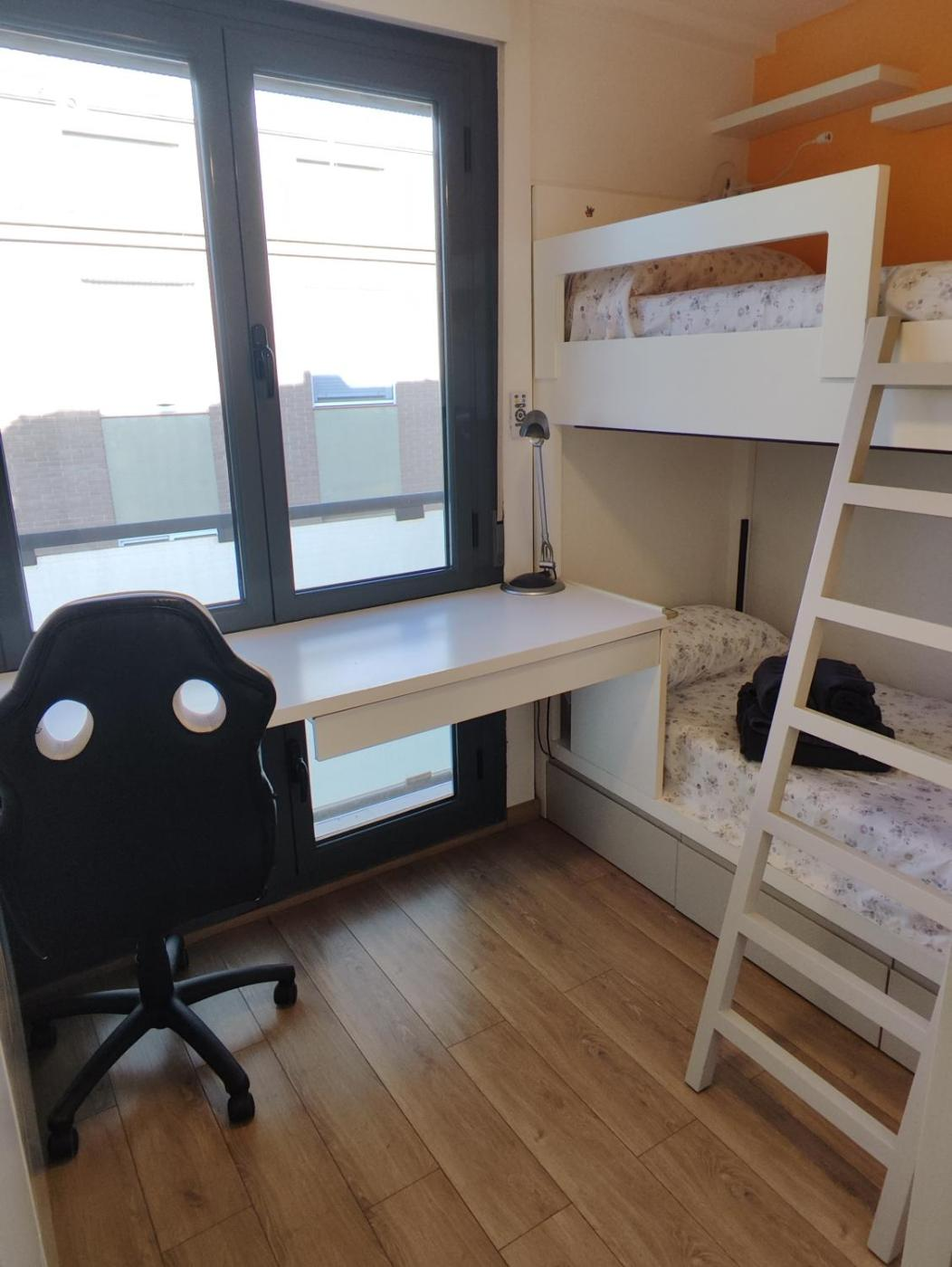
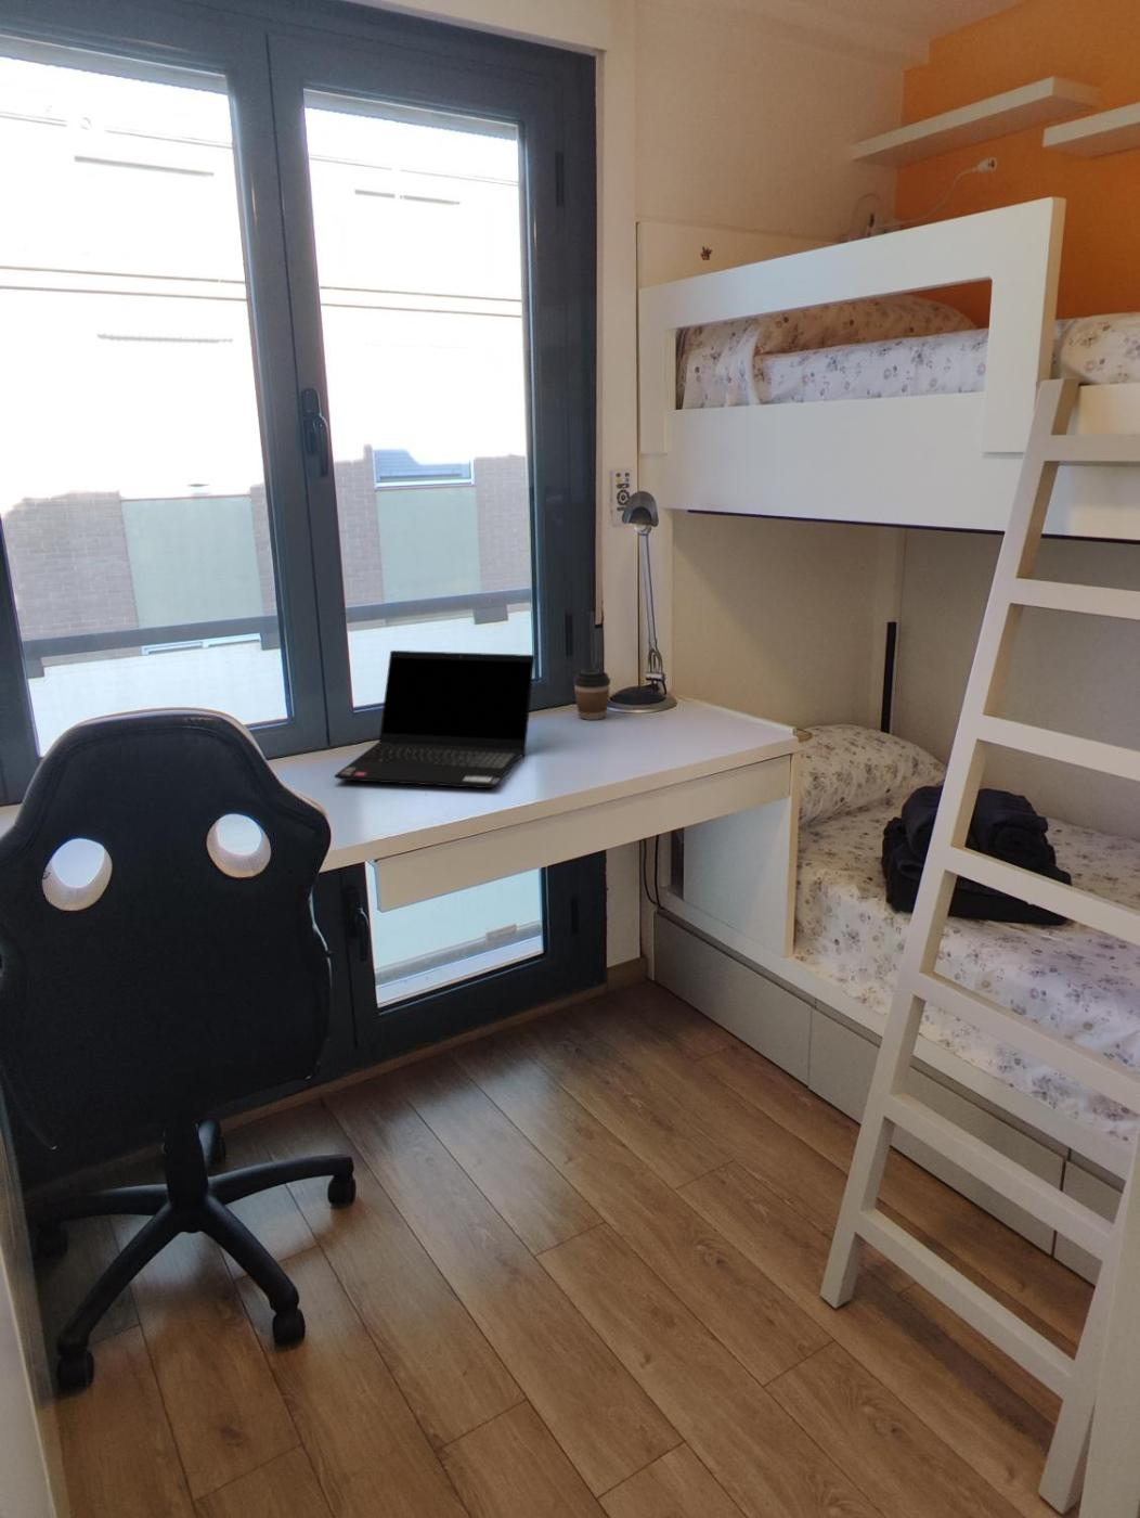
+ coffee cup [572,666,612,721]
+ laptop computer [333,649,535,790]
